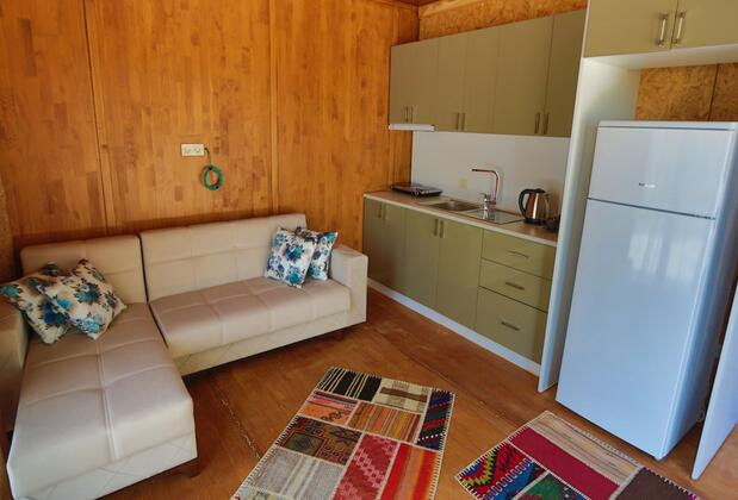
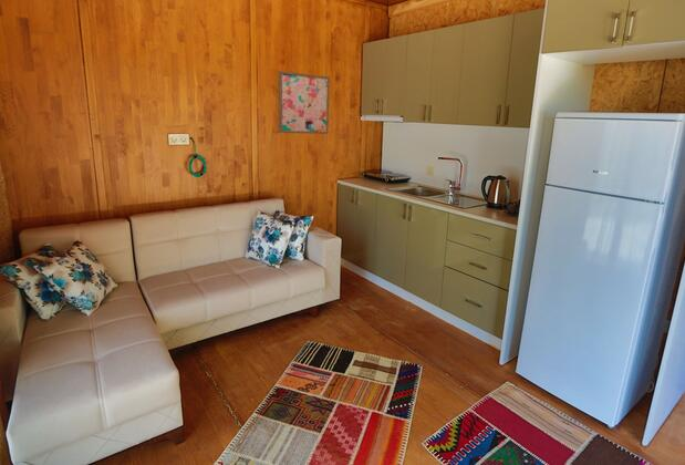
+ wall art [277,70,331,135]
